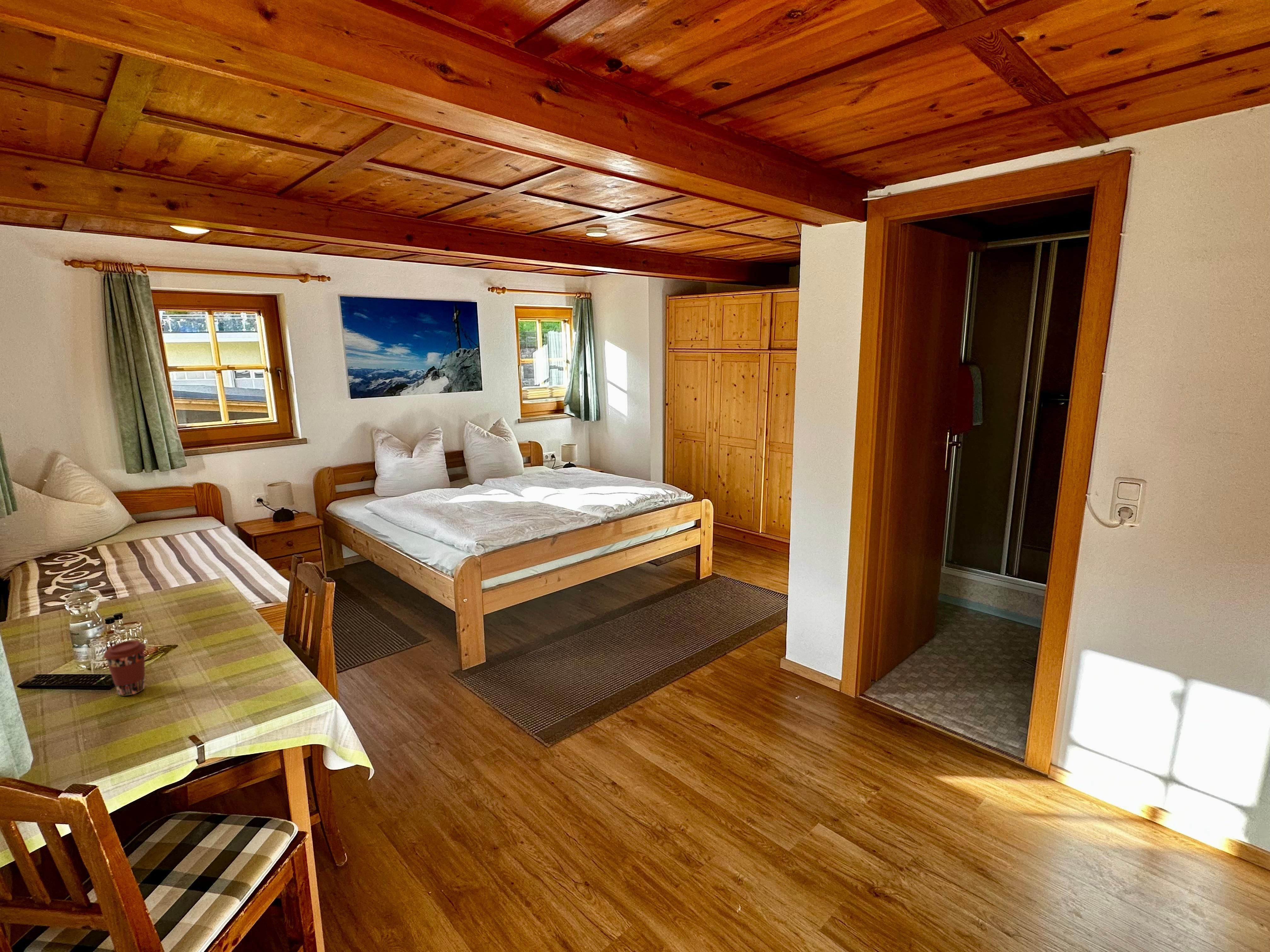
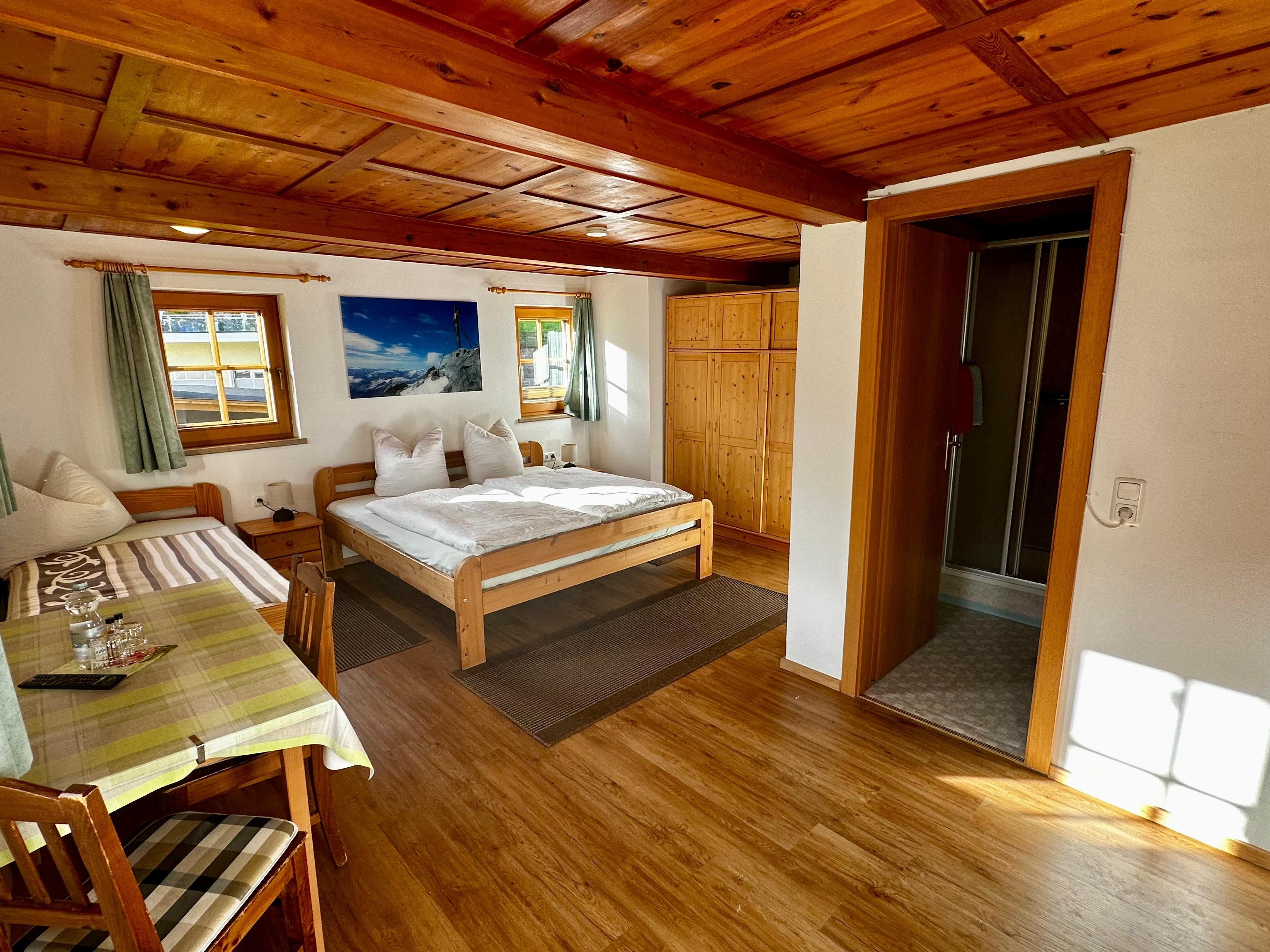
- coffee cup [103,640,146,696]
